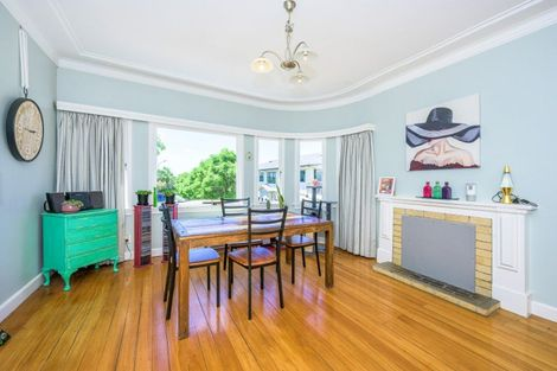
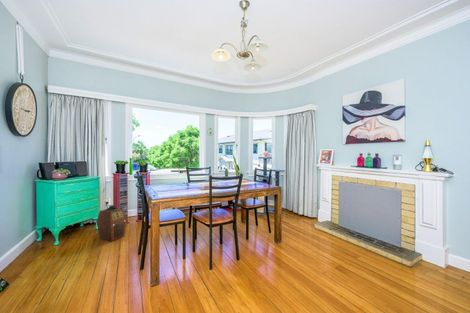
+ speaker [96,204,128,242]
